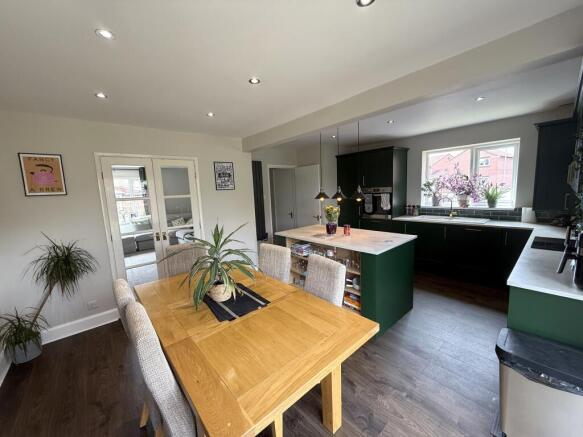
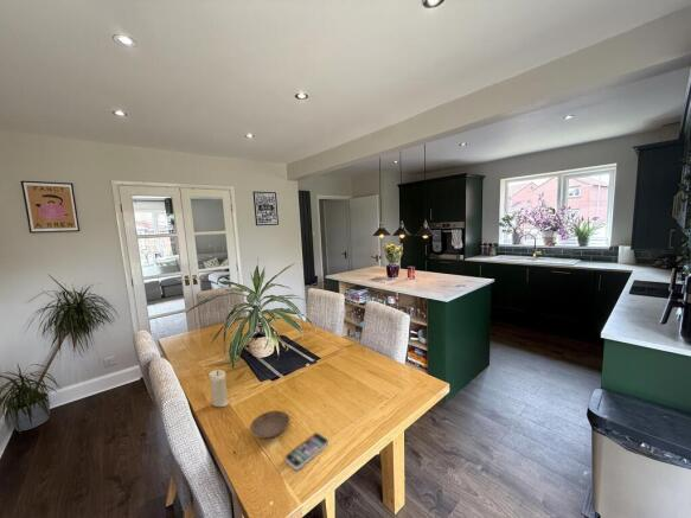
+ smartphone [284,431,329,471]
+ candle [207,369,231,408]
+ saucer [249,410,290,440]
